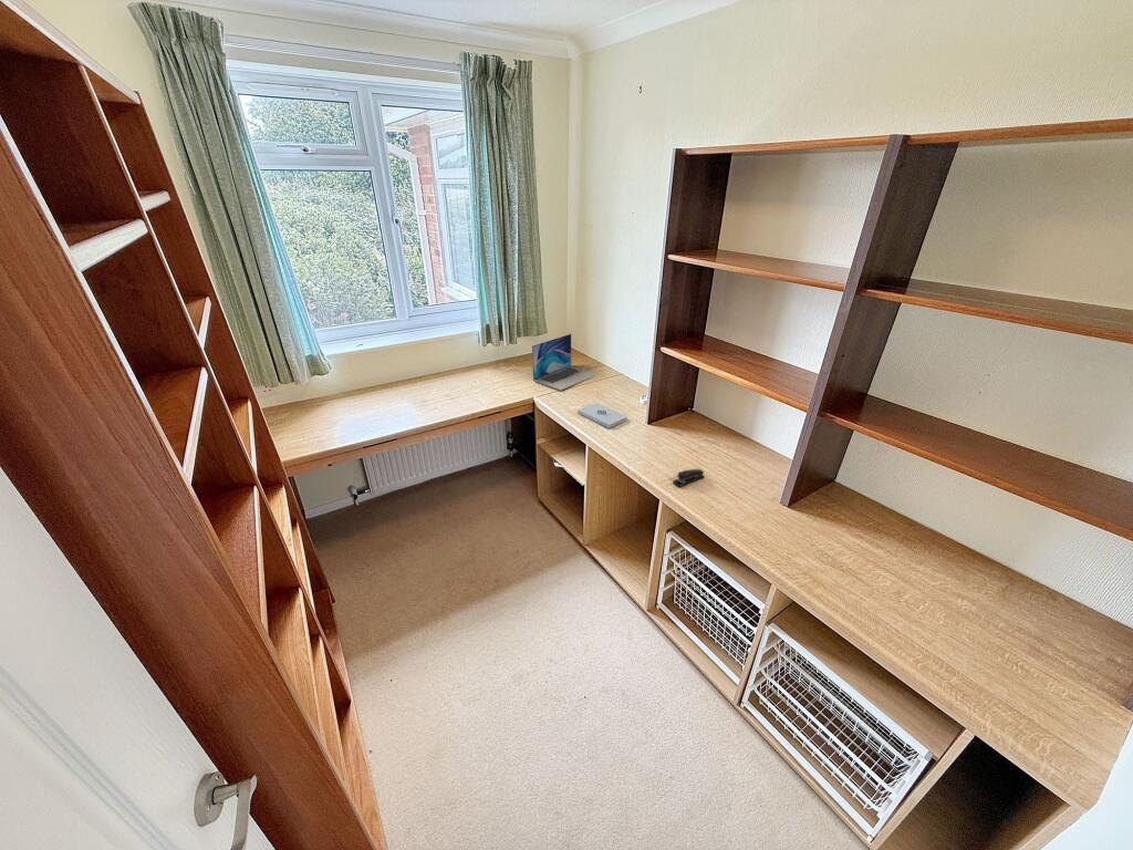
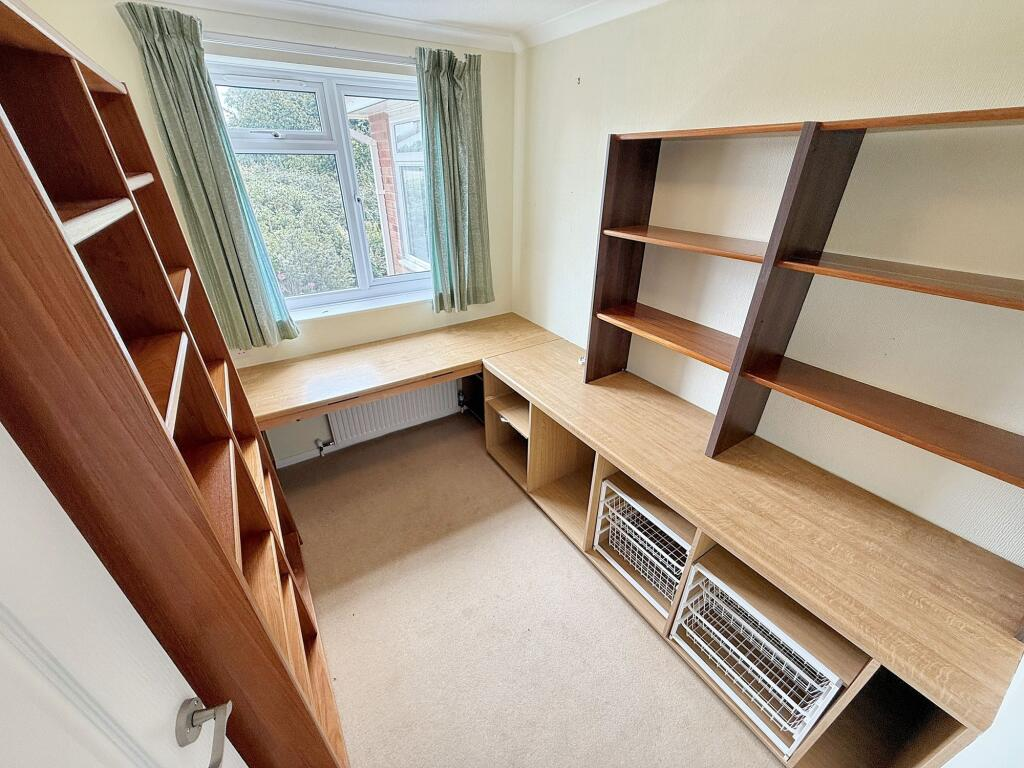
- stapler [672,468,706,488]
- laptop [531,333,599,392]
- notepad [576,402,628,429]
